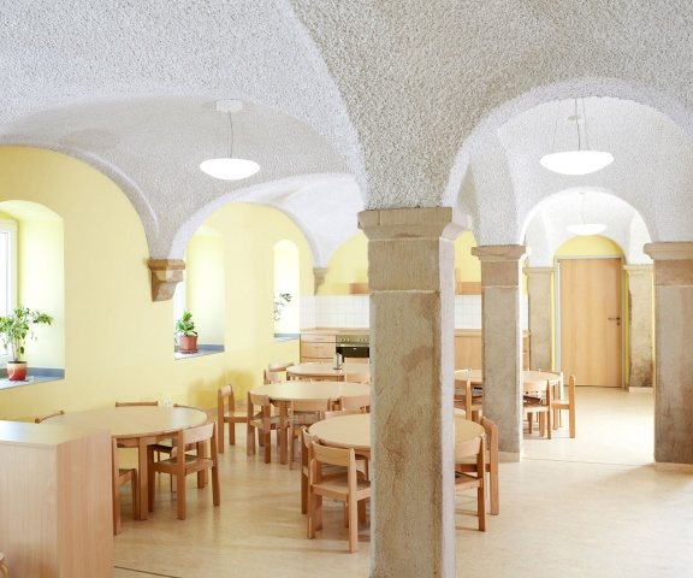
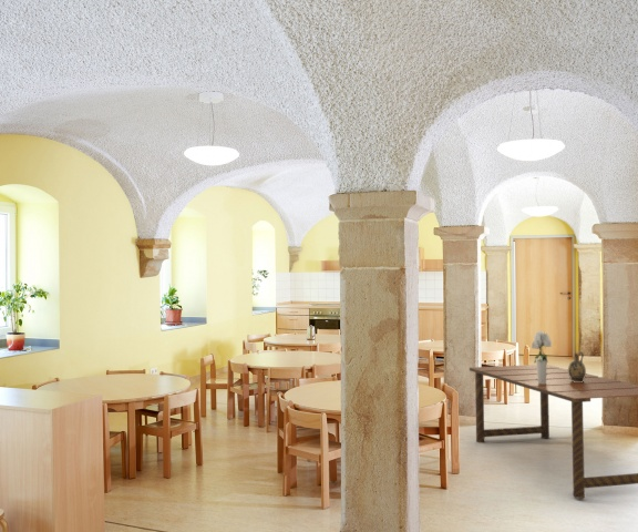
+ bouquet [531,329,553,383]
+ ceramic jug [567,351,587,382]
+ dining table [469,364,638,500]
